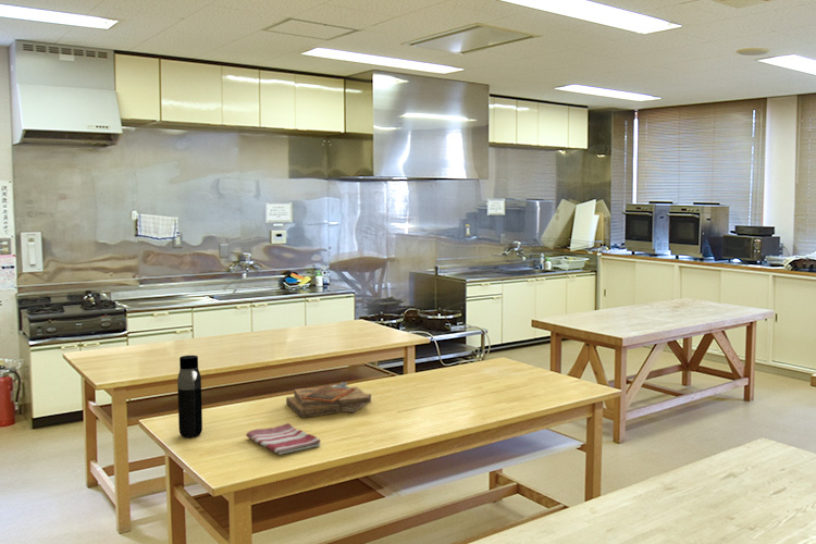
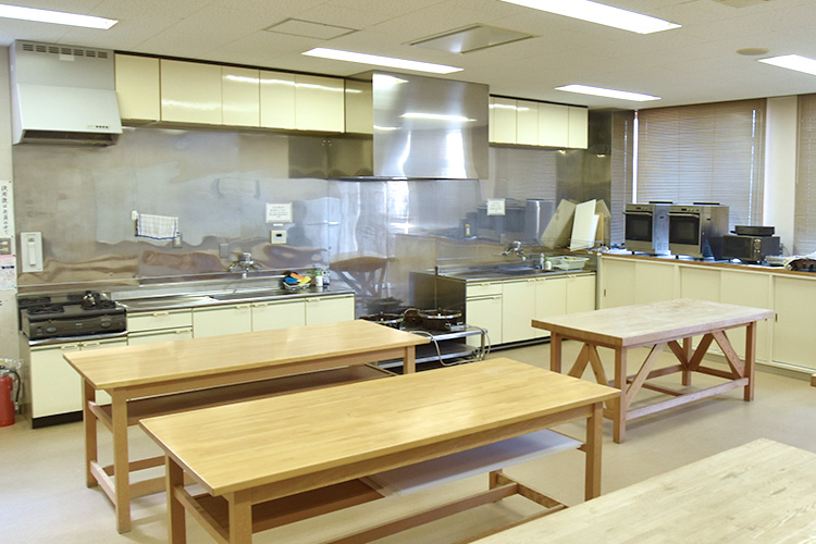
- dish towel [245,422,322,456]
- water bottle [176,355,203,438]
- clipboard [285,381,372,419]
